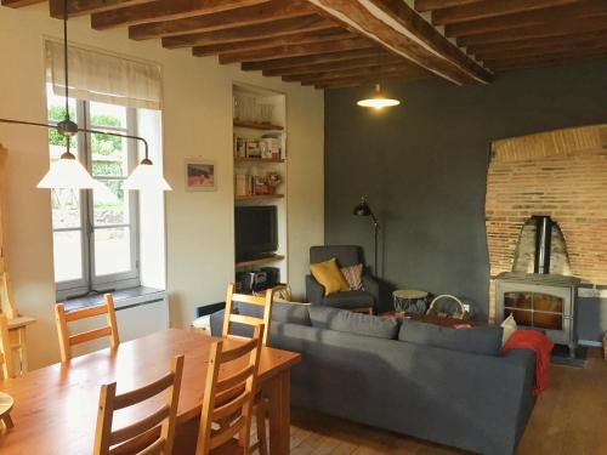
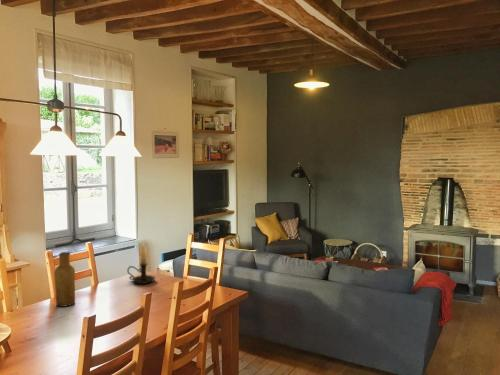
+ candle holder [126,240,156,285]
+ vase [53,251,76,308]
